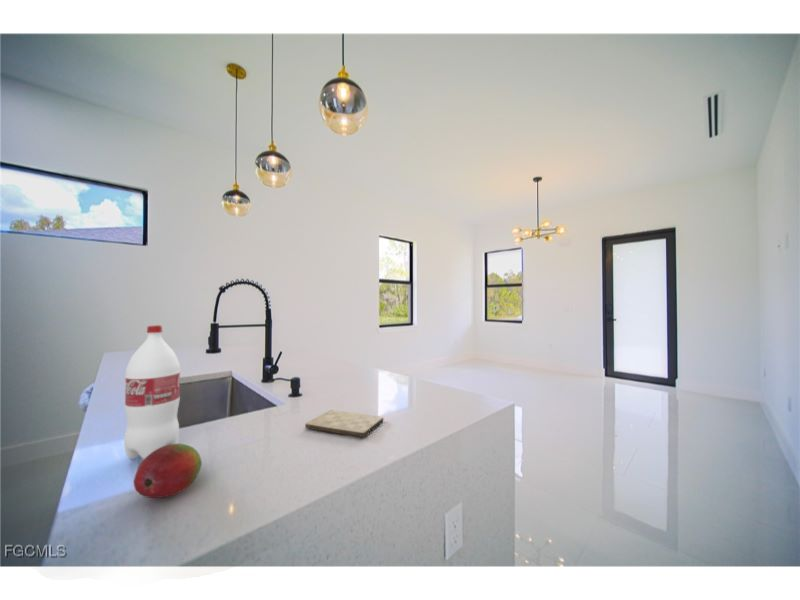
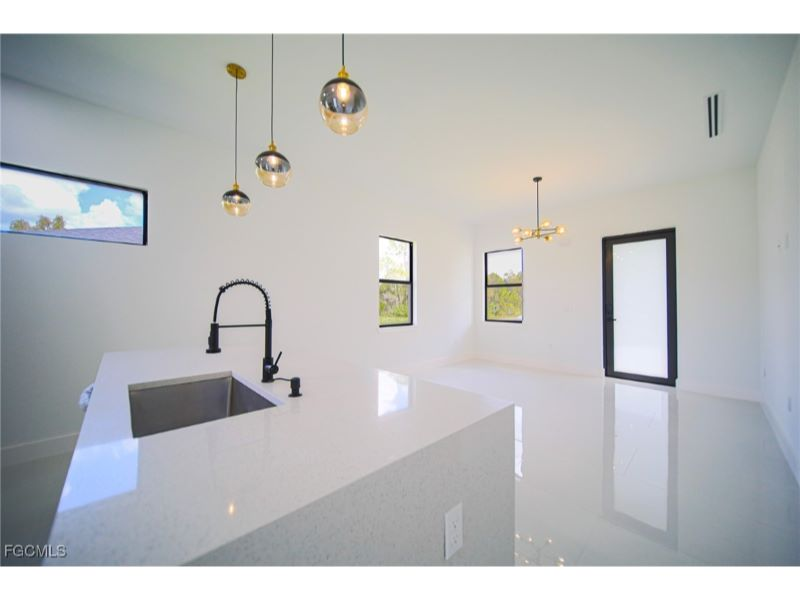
- fruit [133,442,203,499]
- bottle [123,324,181,460]
- cutting board [304,409,384,439]
